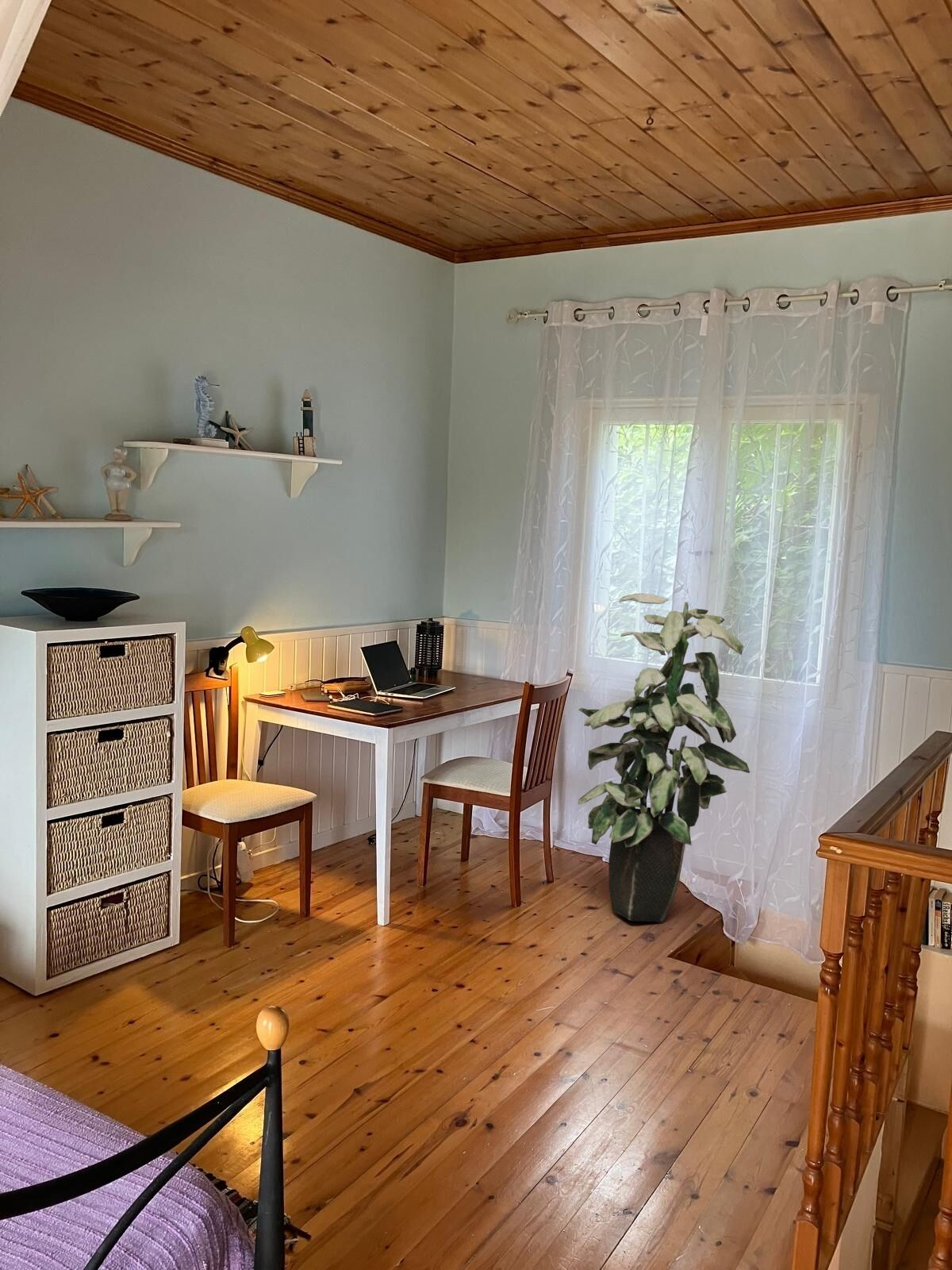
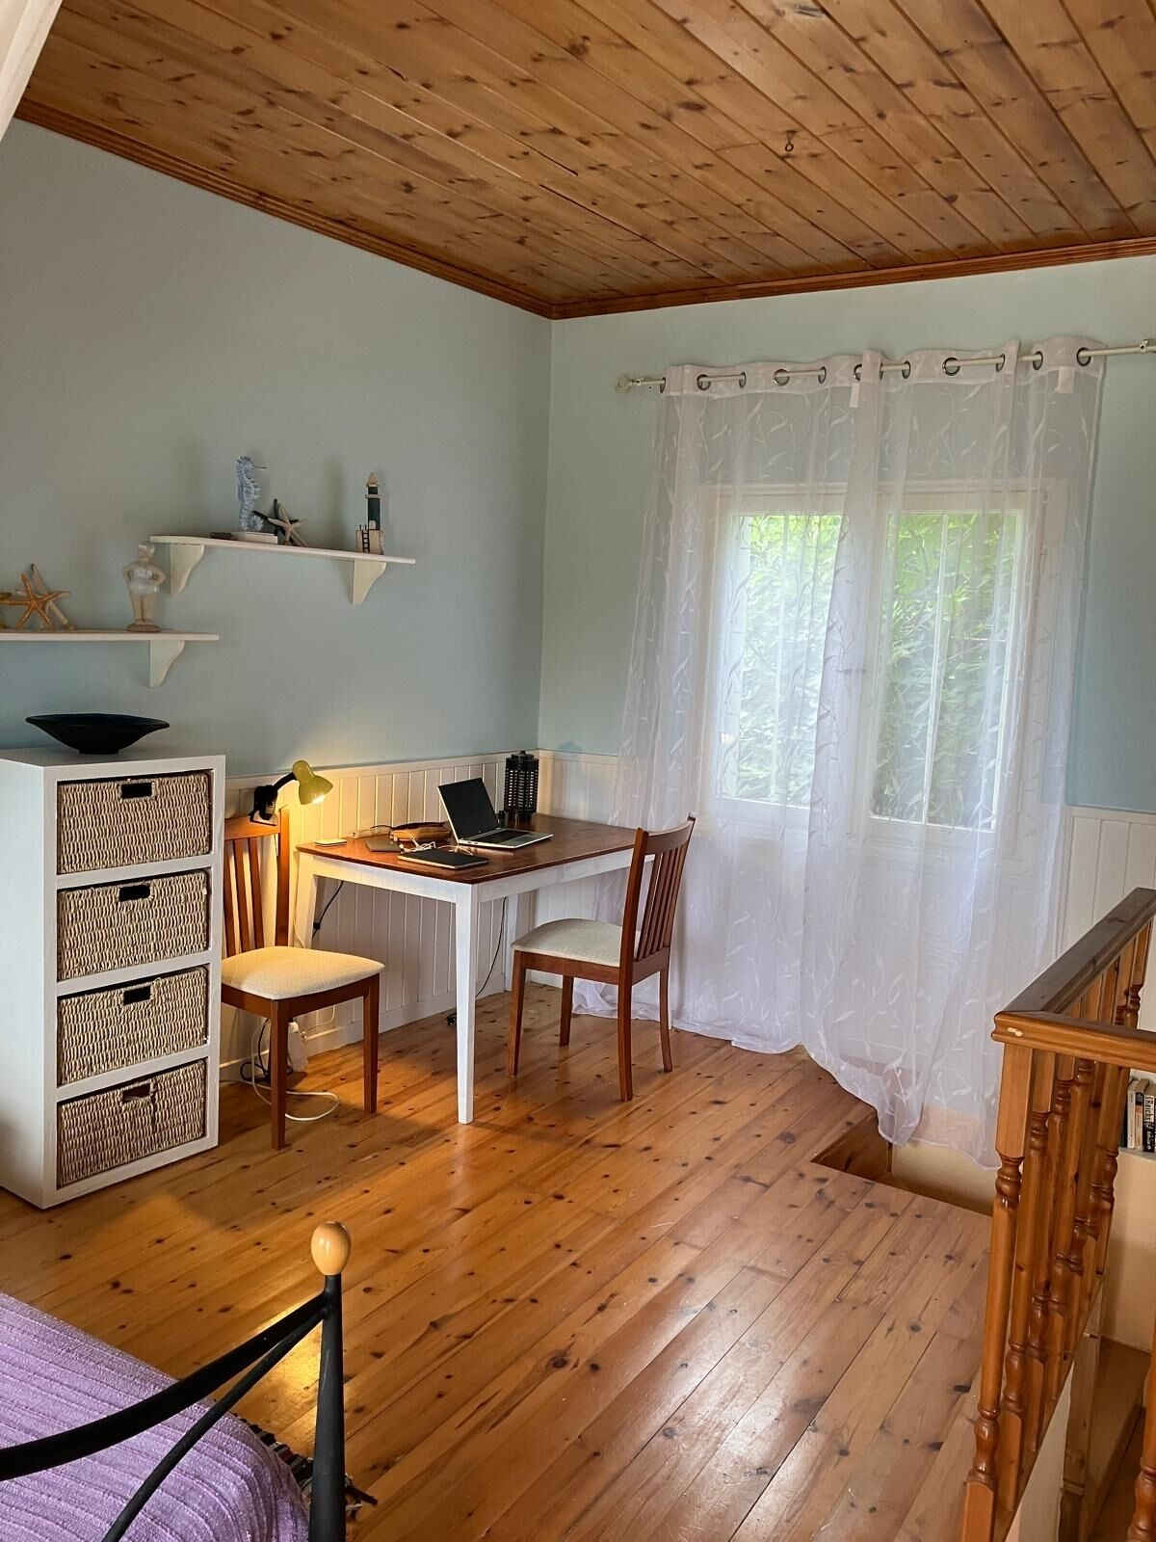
- indoor plant [578,593,750,922]
